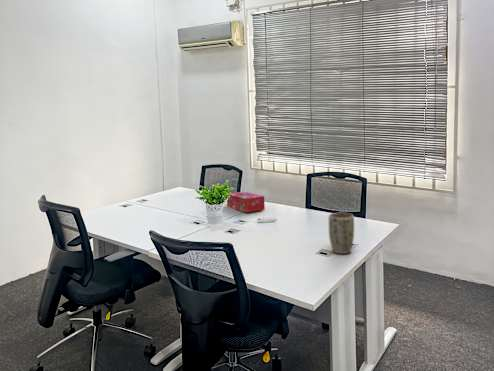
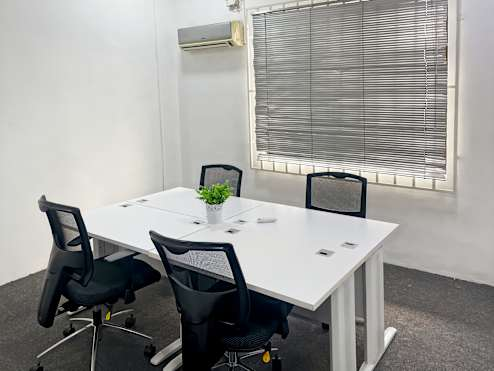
- tissue box [226,191,266,213]
- plant pot [328,212,355,255]
